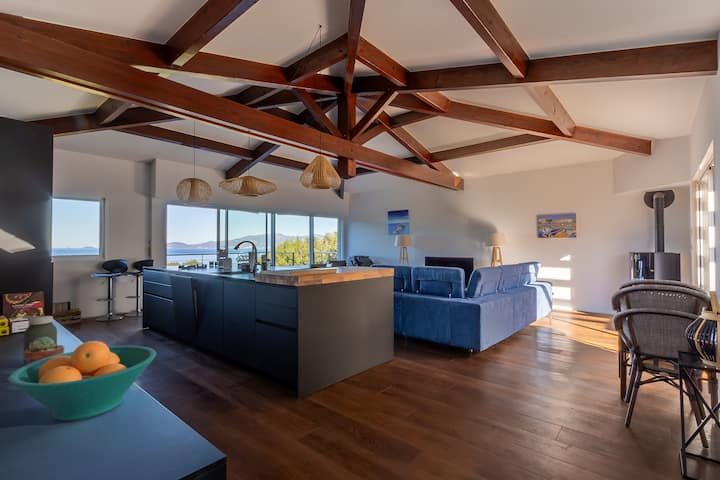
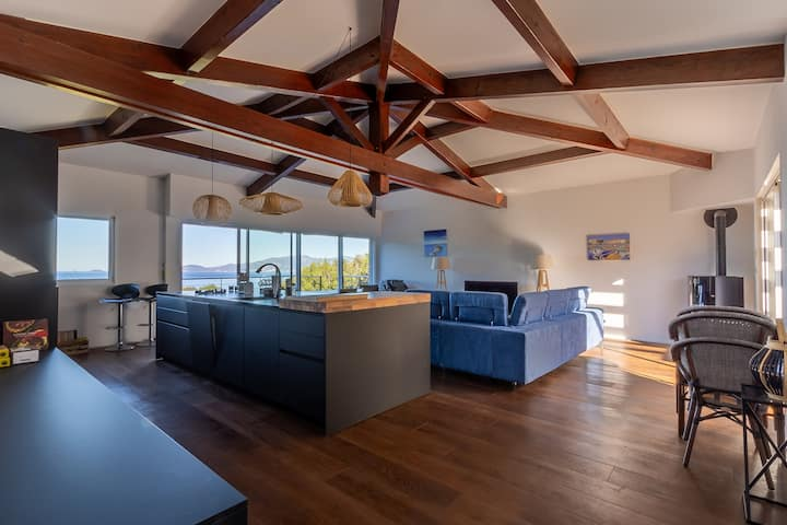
- fruit bowl [7,340,157,421]
- jar [23,315,58,365]
- potted succulent [23,337,65,364]
